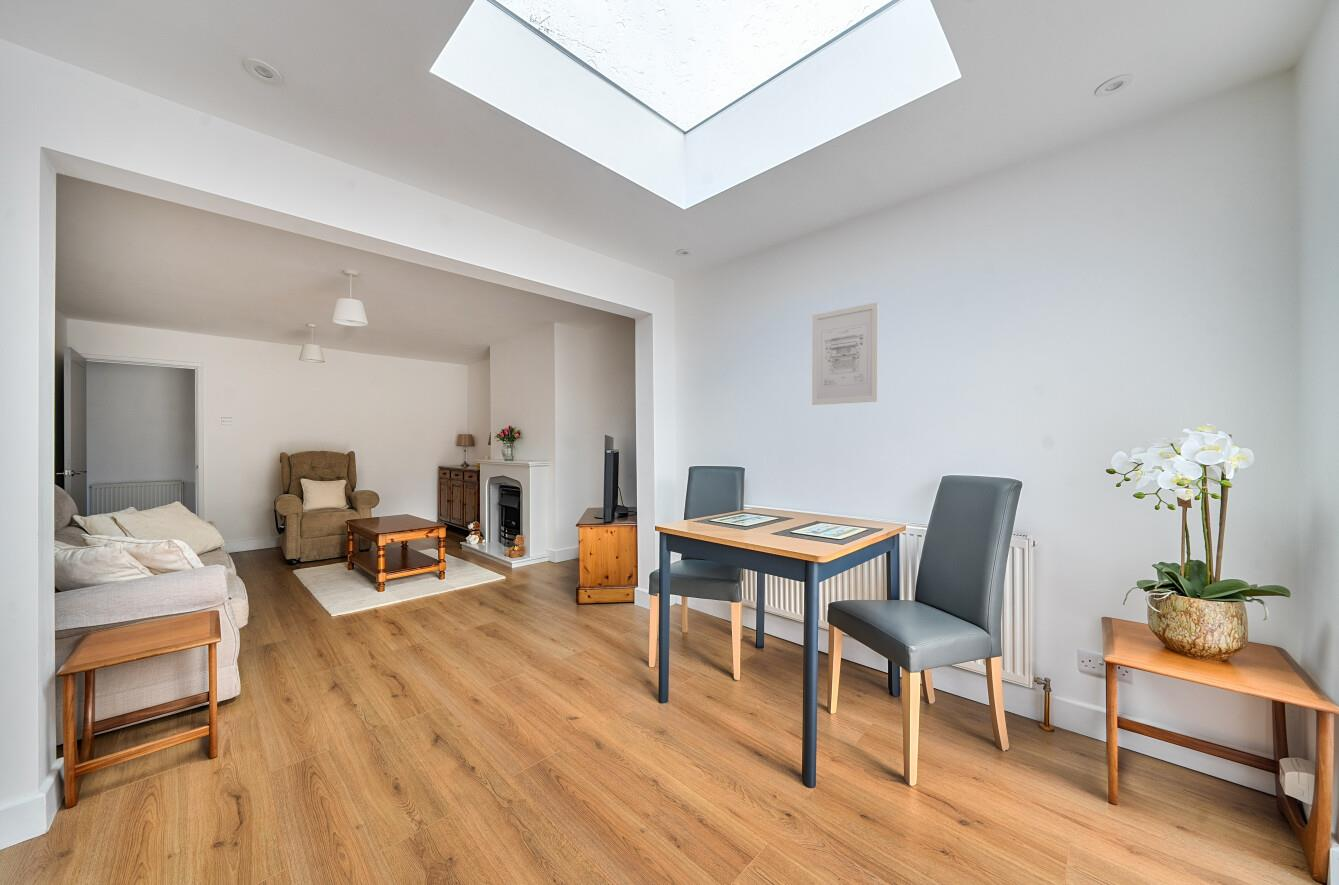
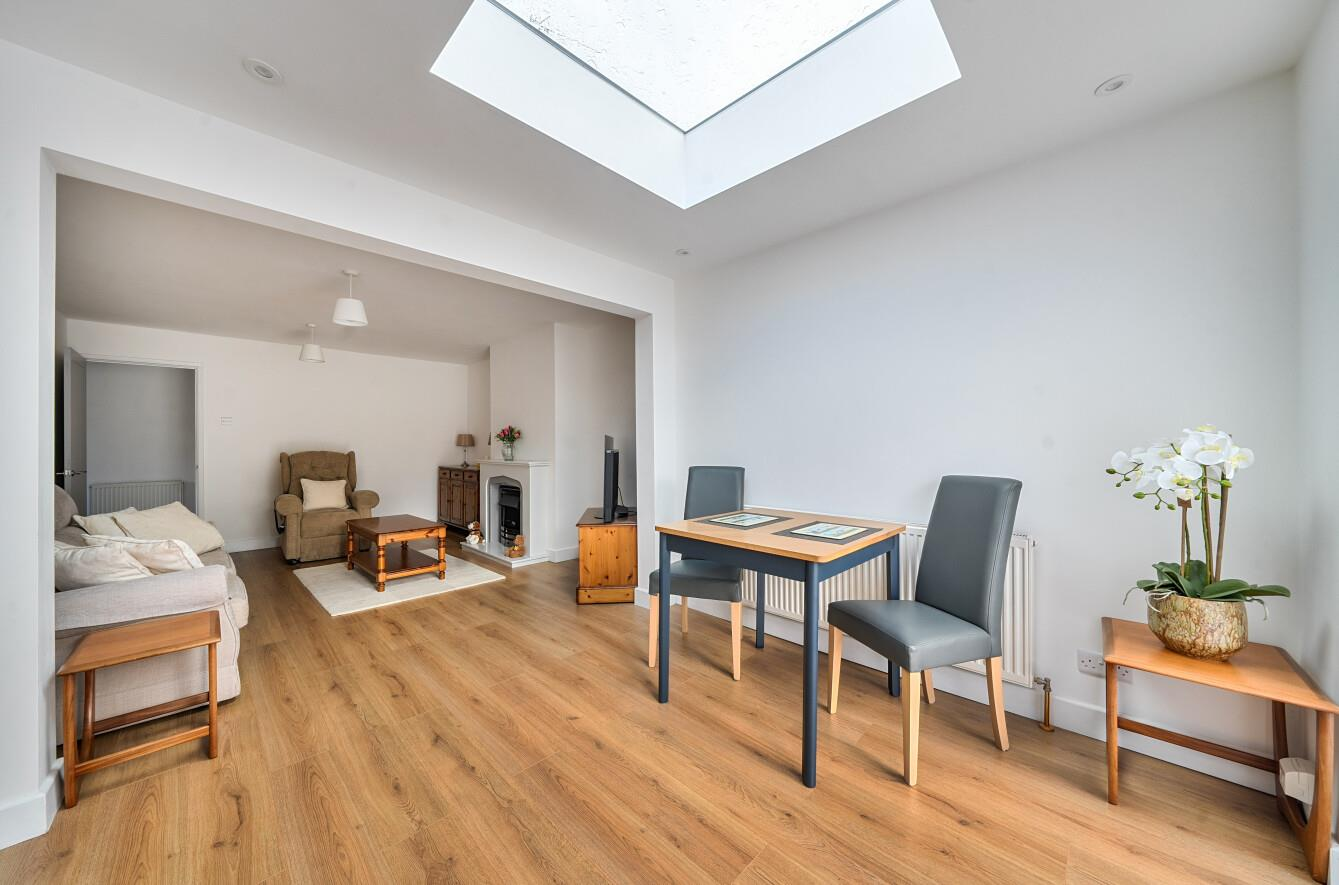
- wall art [811,301,880,406]
